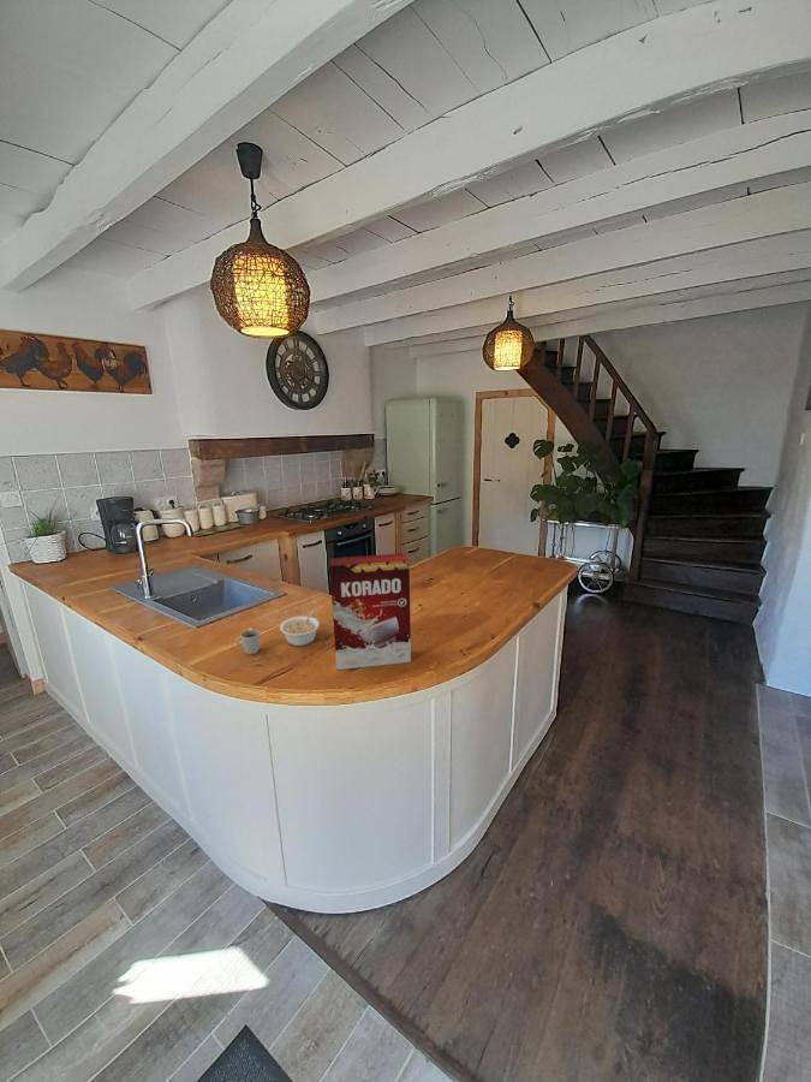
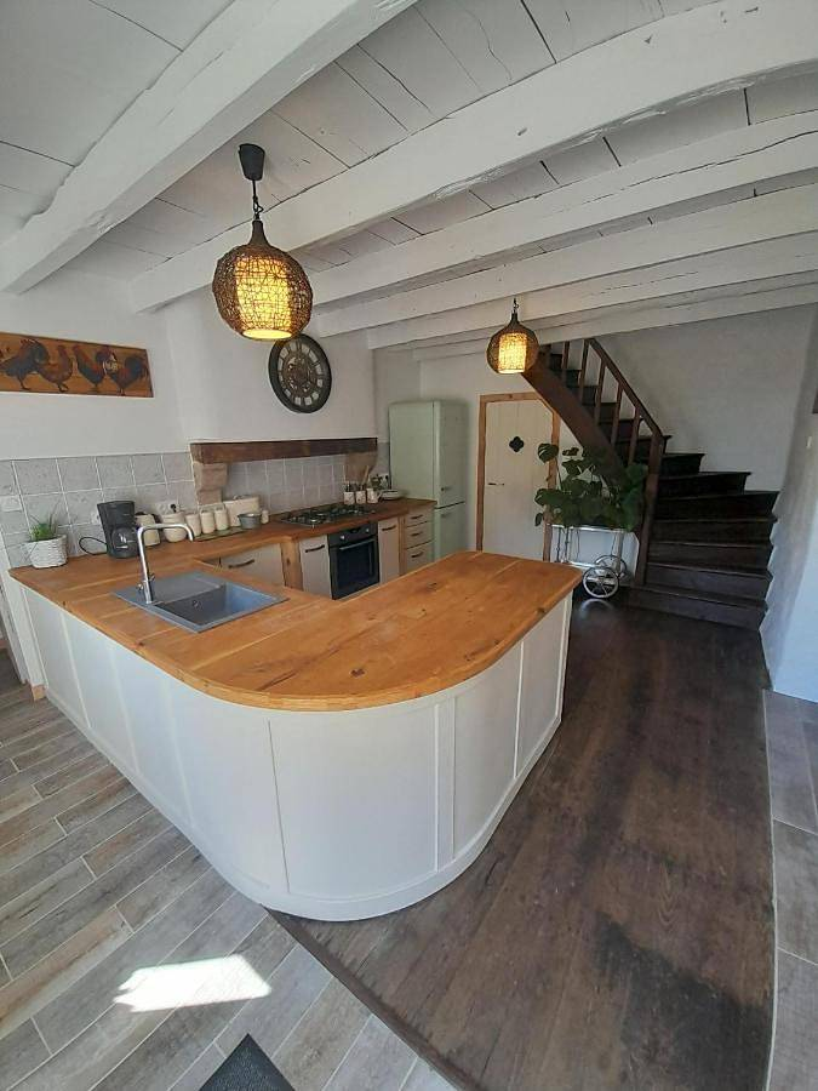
- cereal box [328,552,412,671]
- legume [279,610,321,647]
- cup [234,628,261,655]
